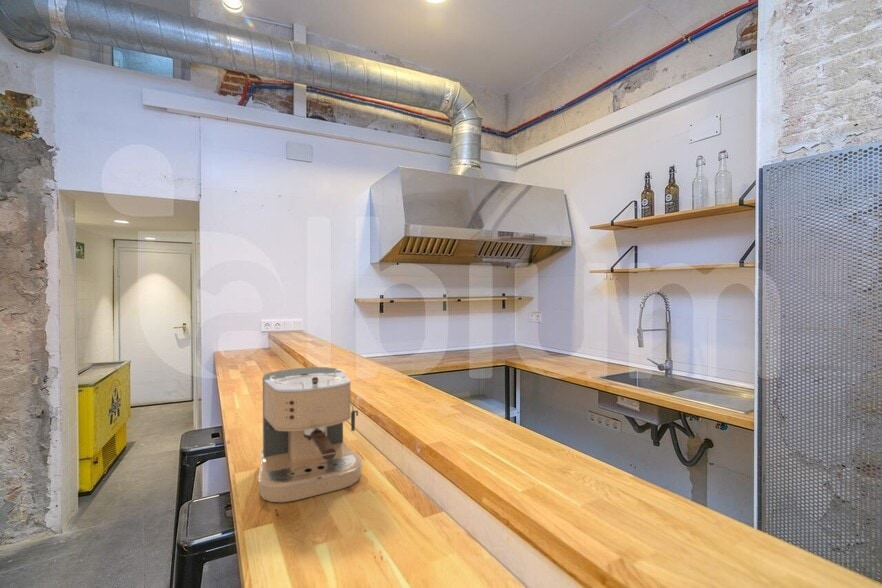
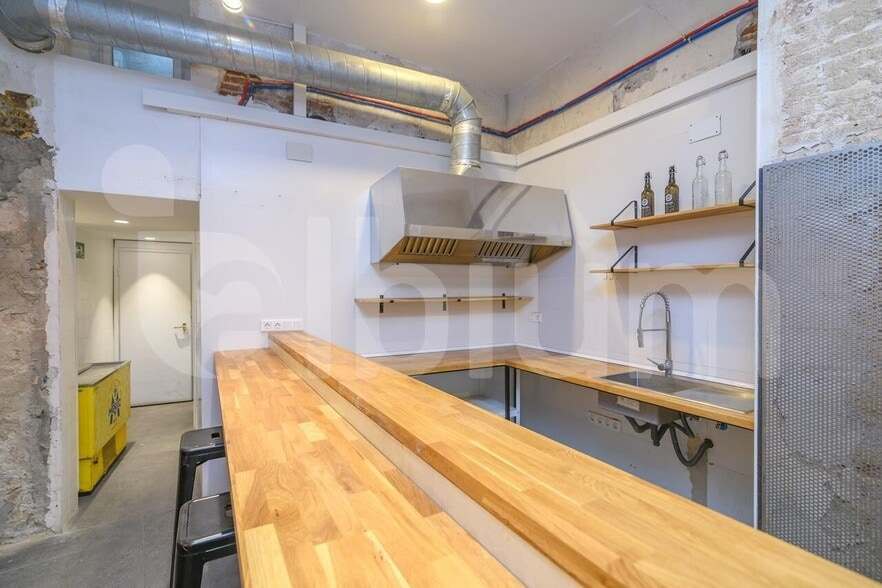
- coffee maker [257,366,364,503]
